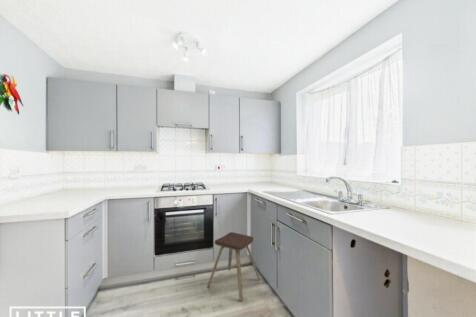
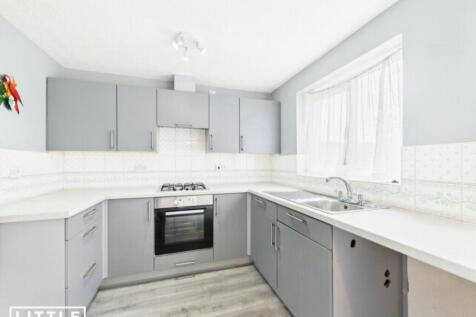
- music stool [206,231,261,302]
